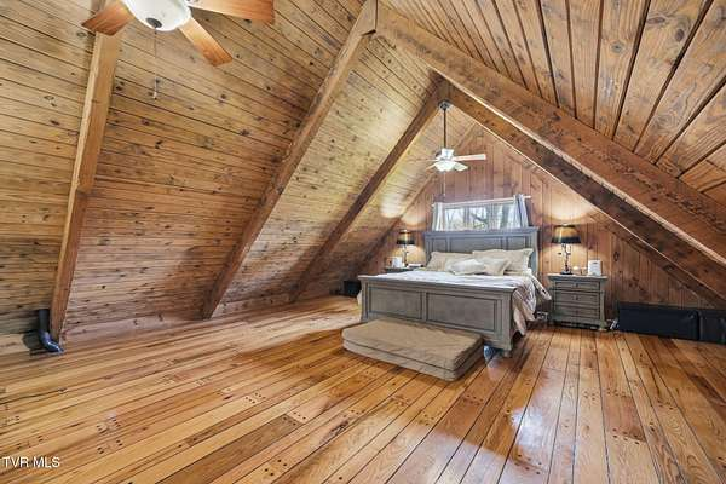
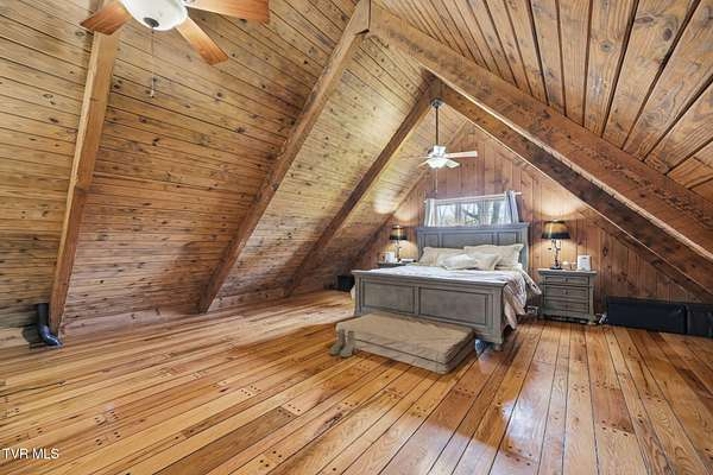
+ boots [328,328,358,359]
